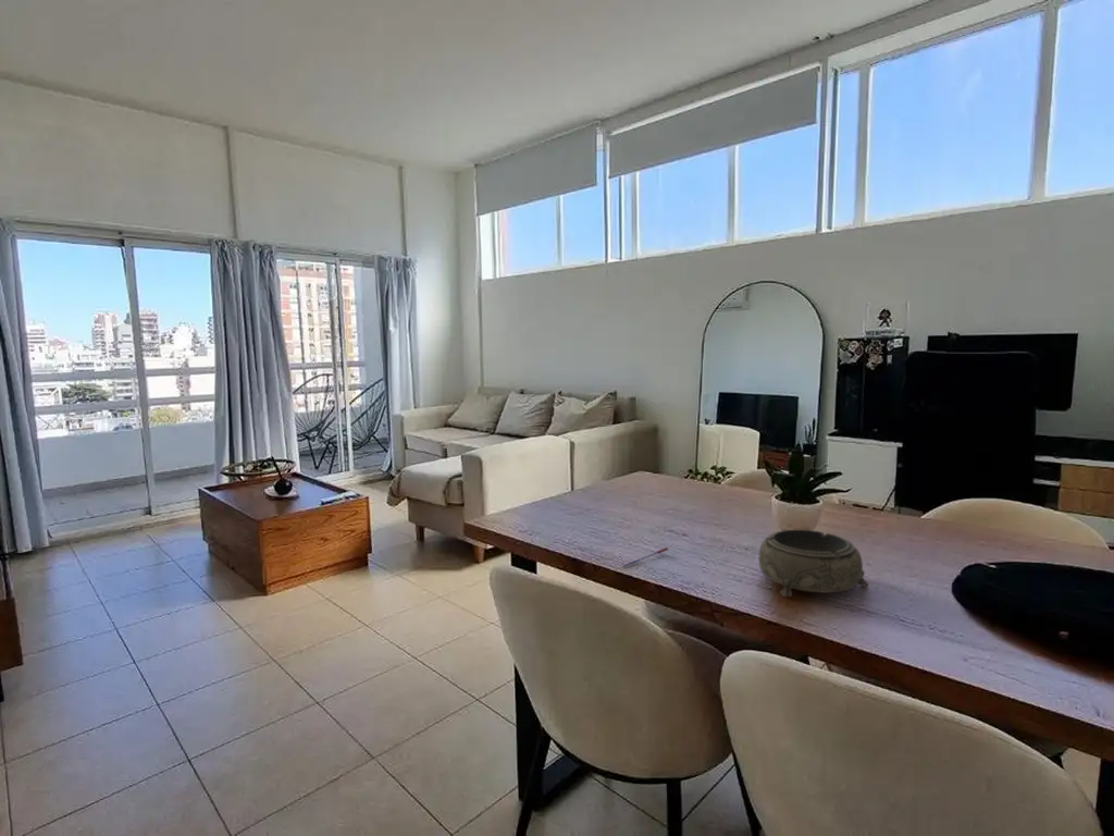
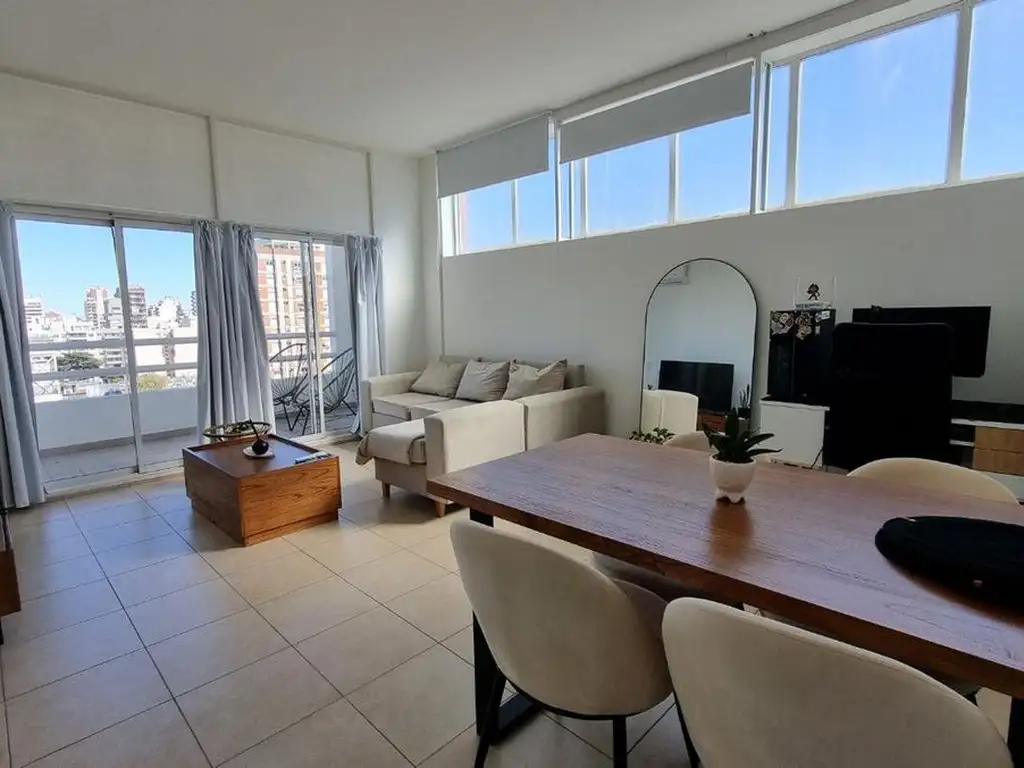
- pen [621,546,669,568]
- decorative bowl [758,529,869,599]
